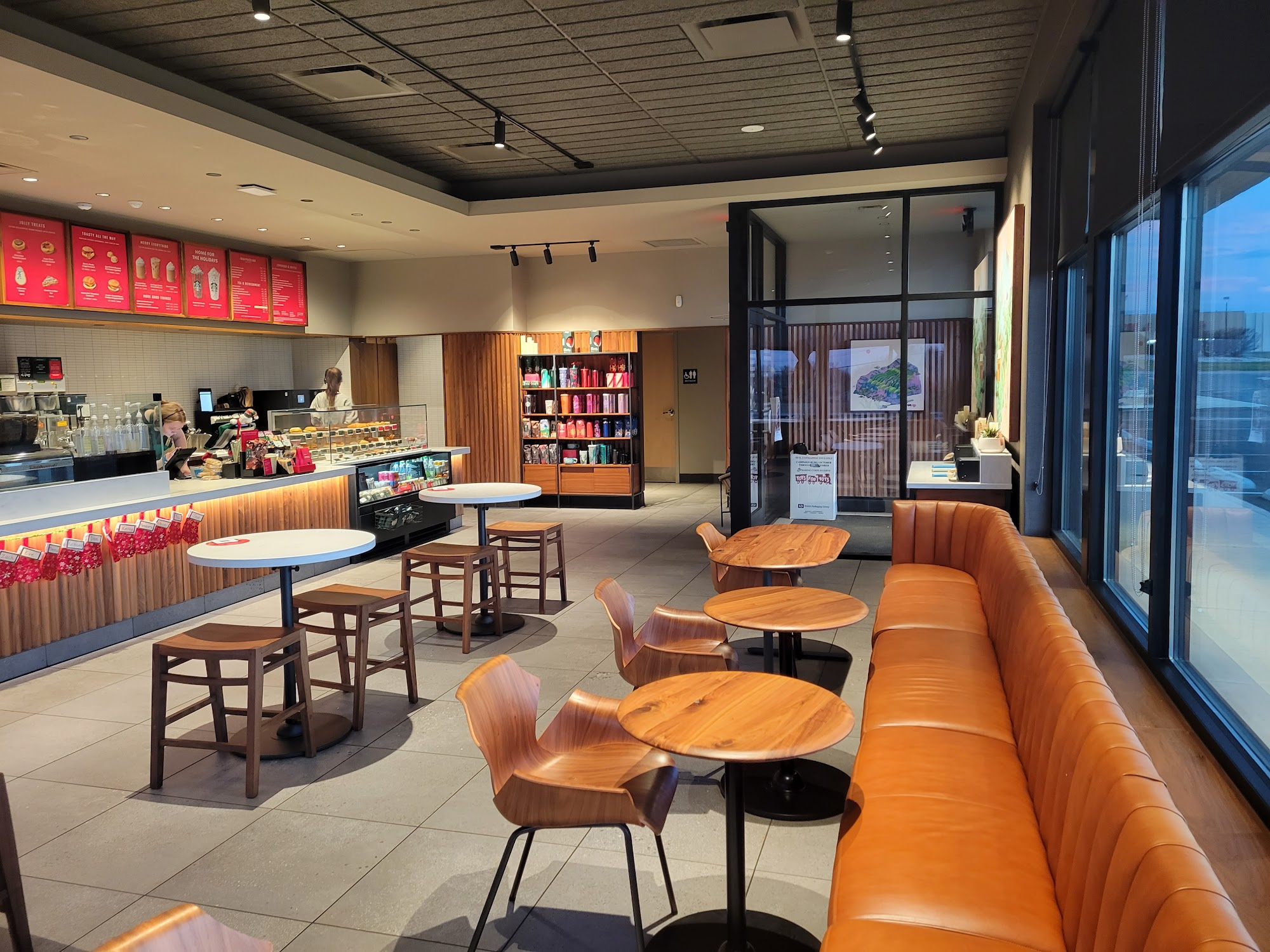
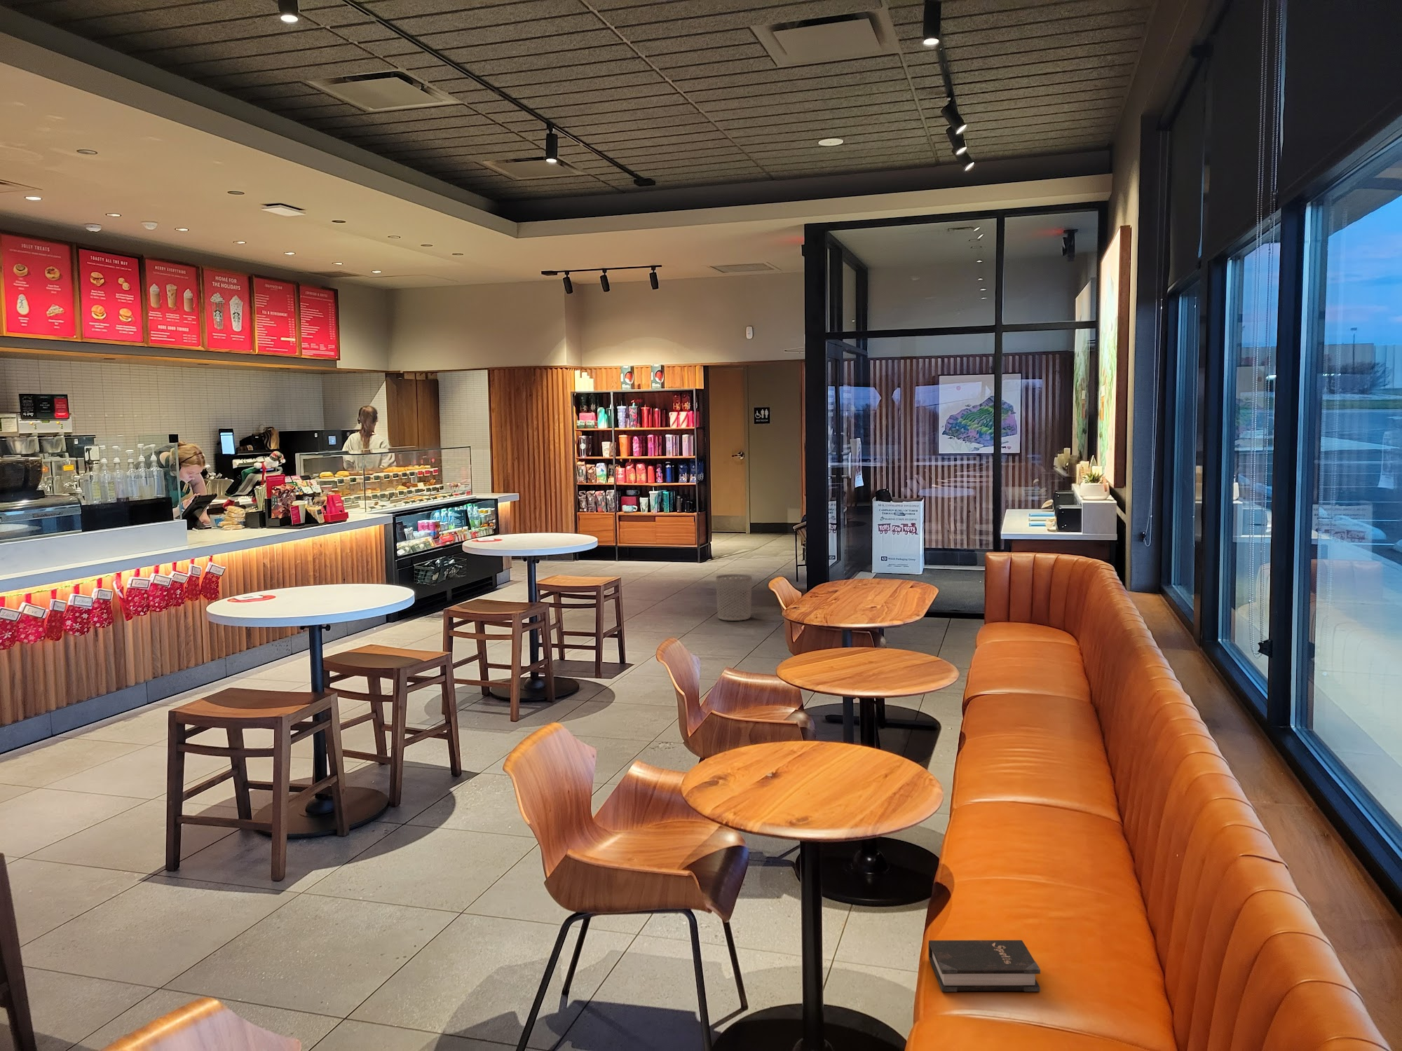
+ hardback book [928,939,1041,992]
+ waste bin [715,574,753,622]
